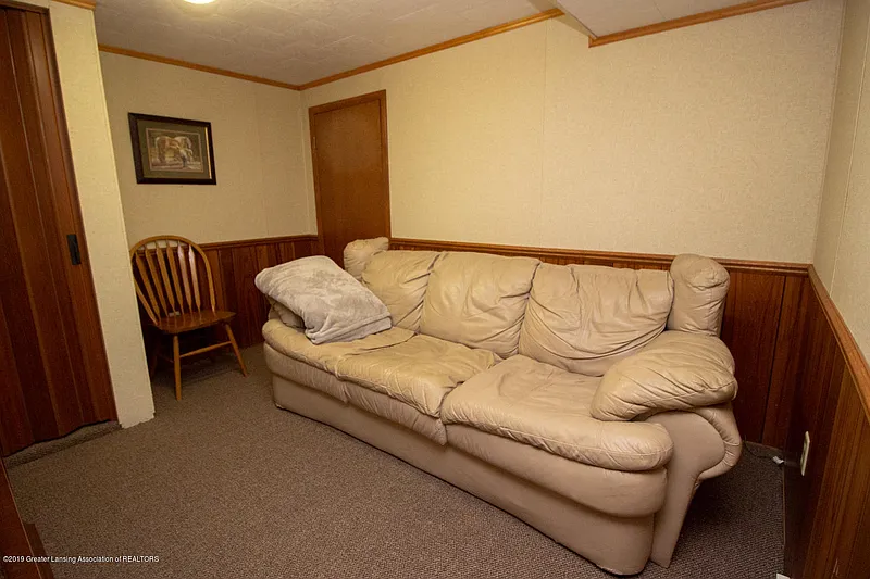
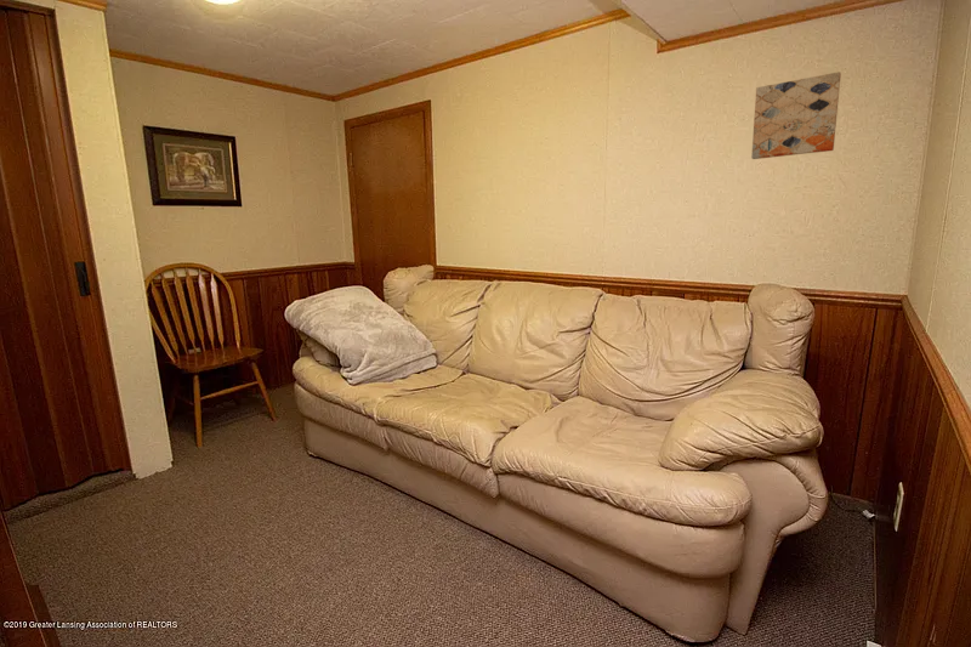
+ wall art [750,70,842,160]
